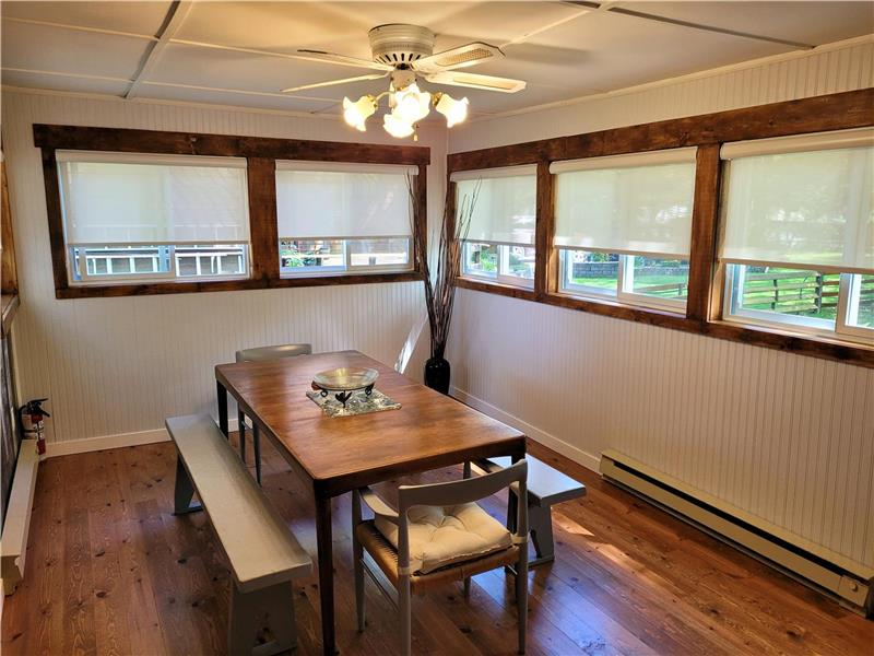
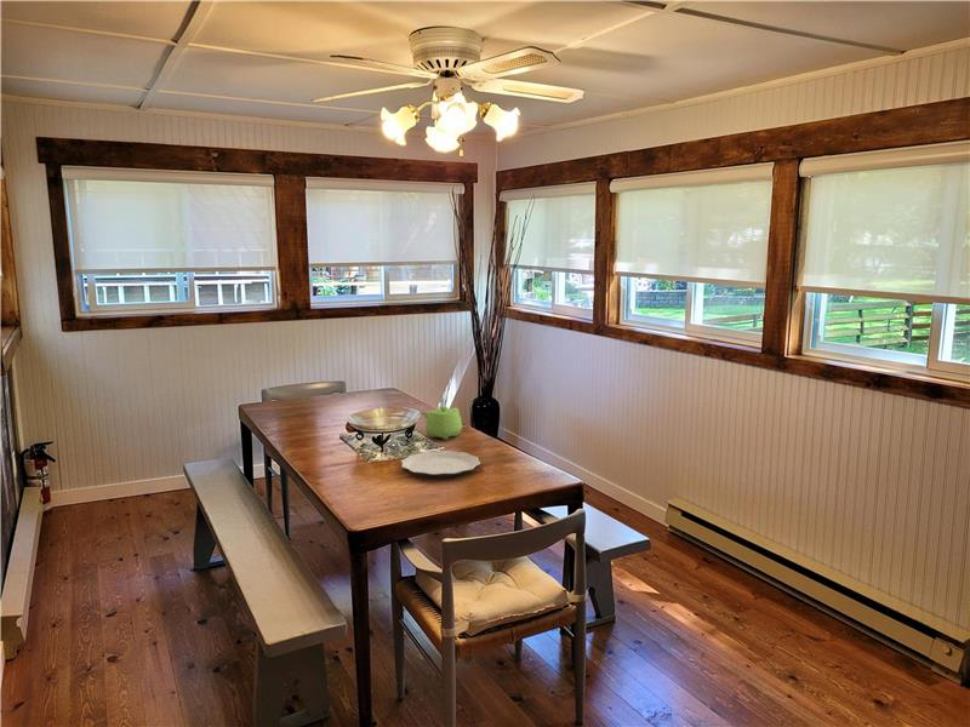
+ teapot [422,405,463,440]
+ plate [400,450,481,479]
